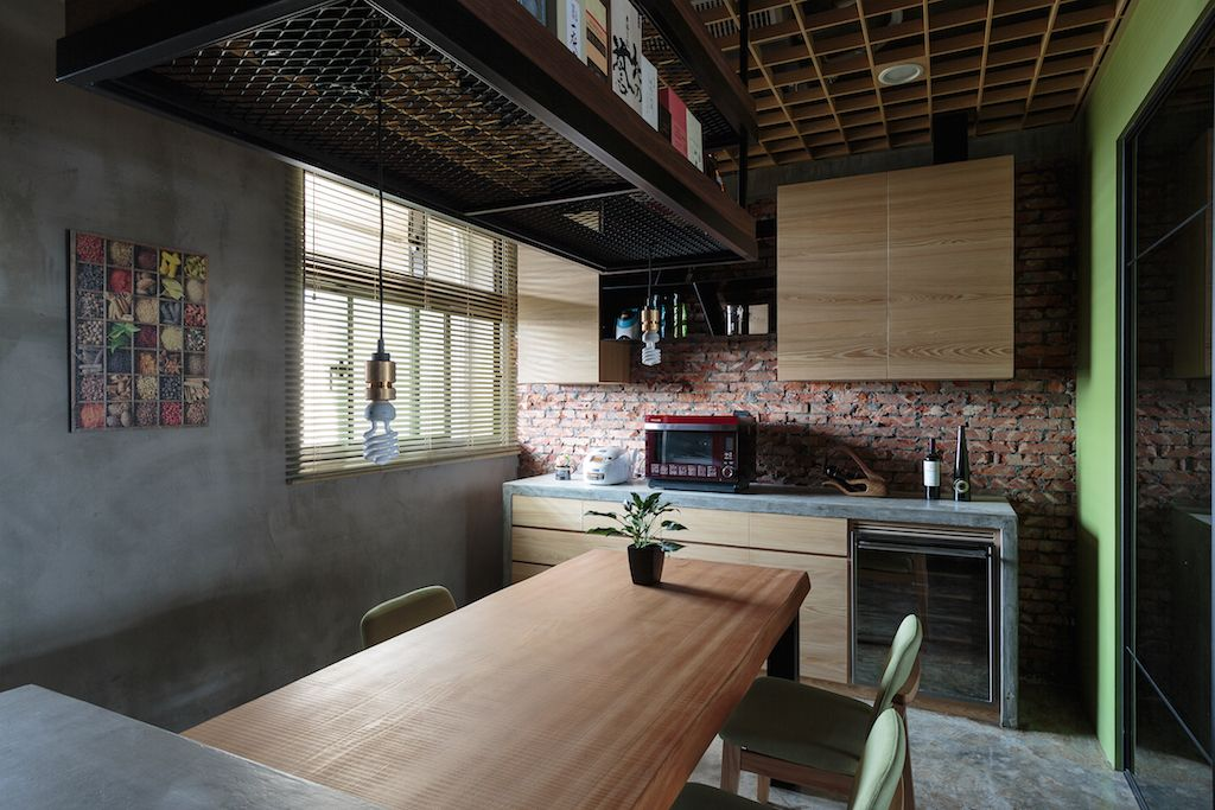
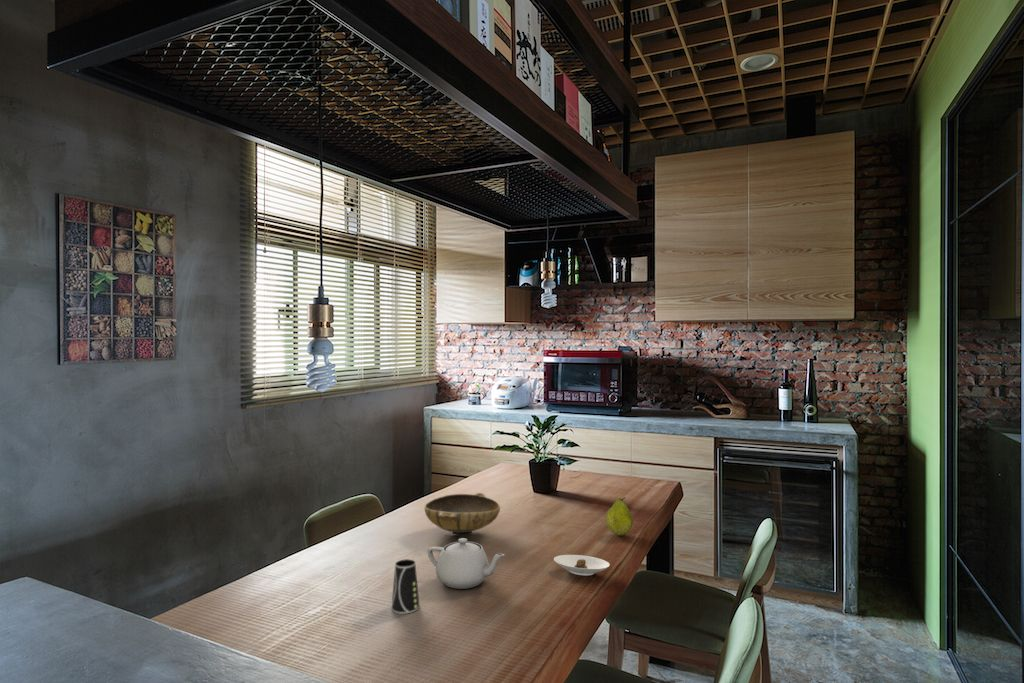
+ fruit [605,496,634,536]
+ teapot [427,537,506,590]
+ bowl [423,492,501,537]
+ cup [390,558,420,615]
+ saucer [553,554,611,577]
